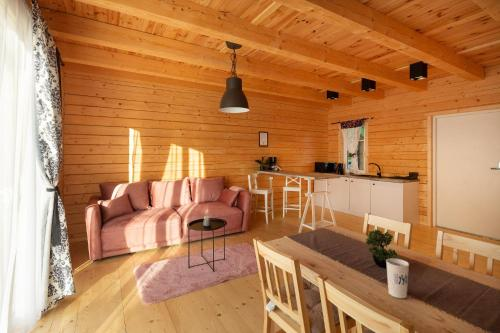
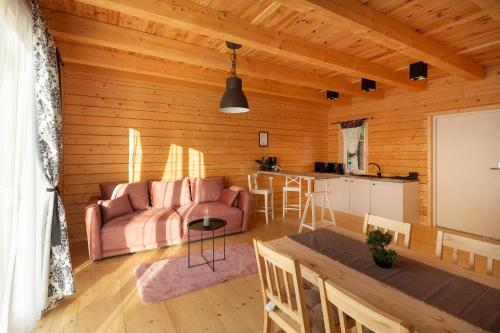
- cup [385,257,410,299]
